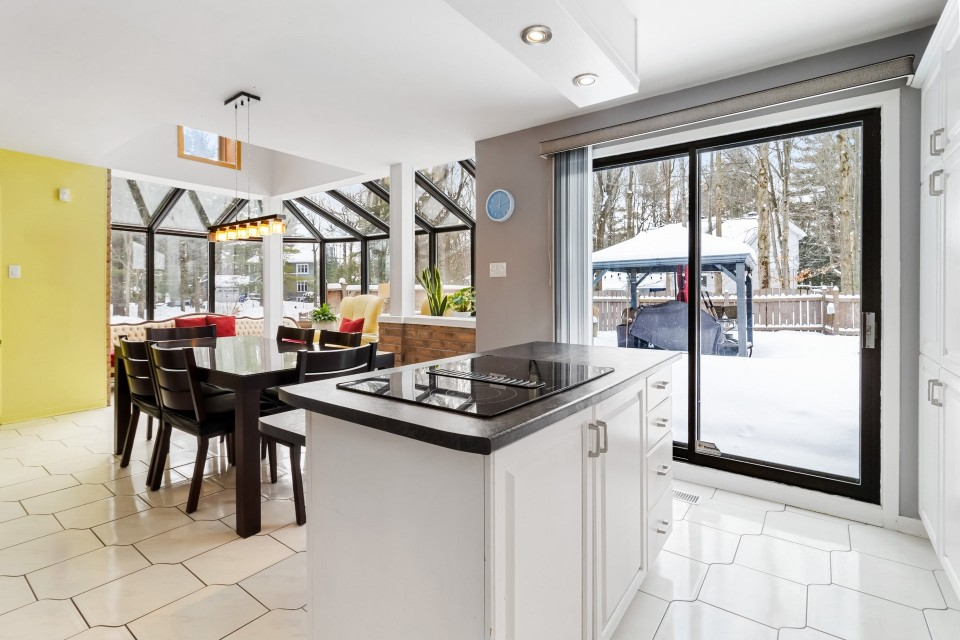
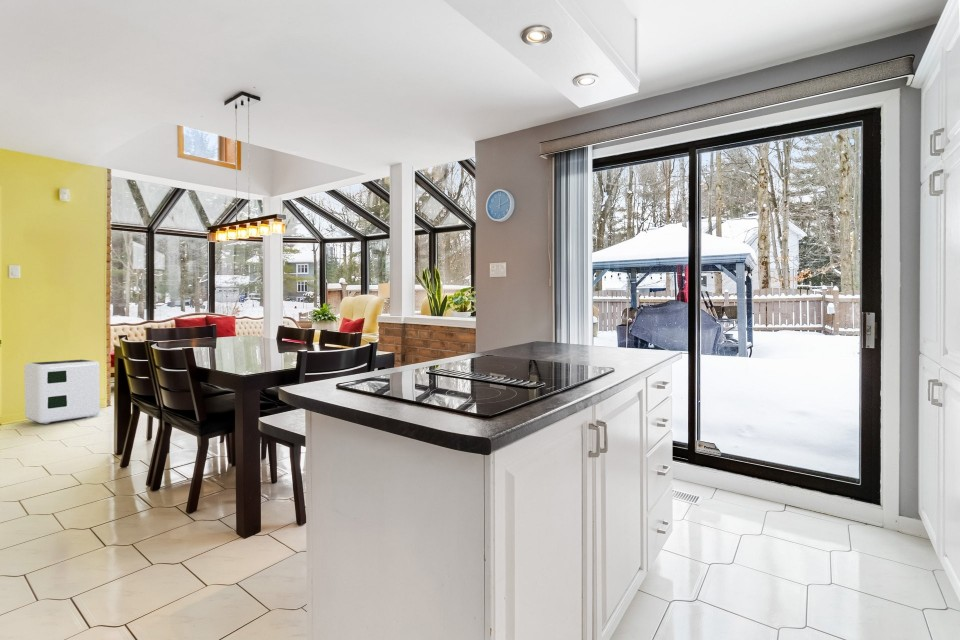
+ air purifier [23,359,101,425]
